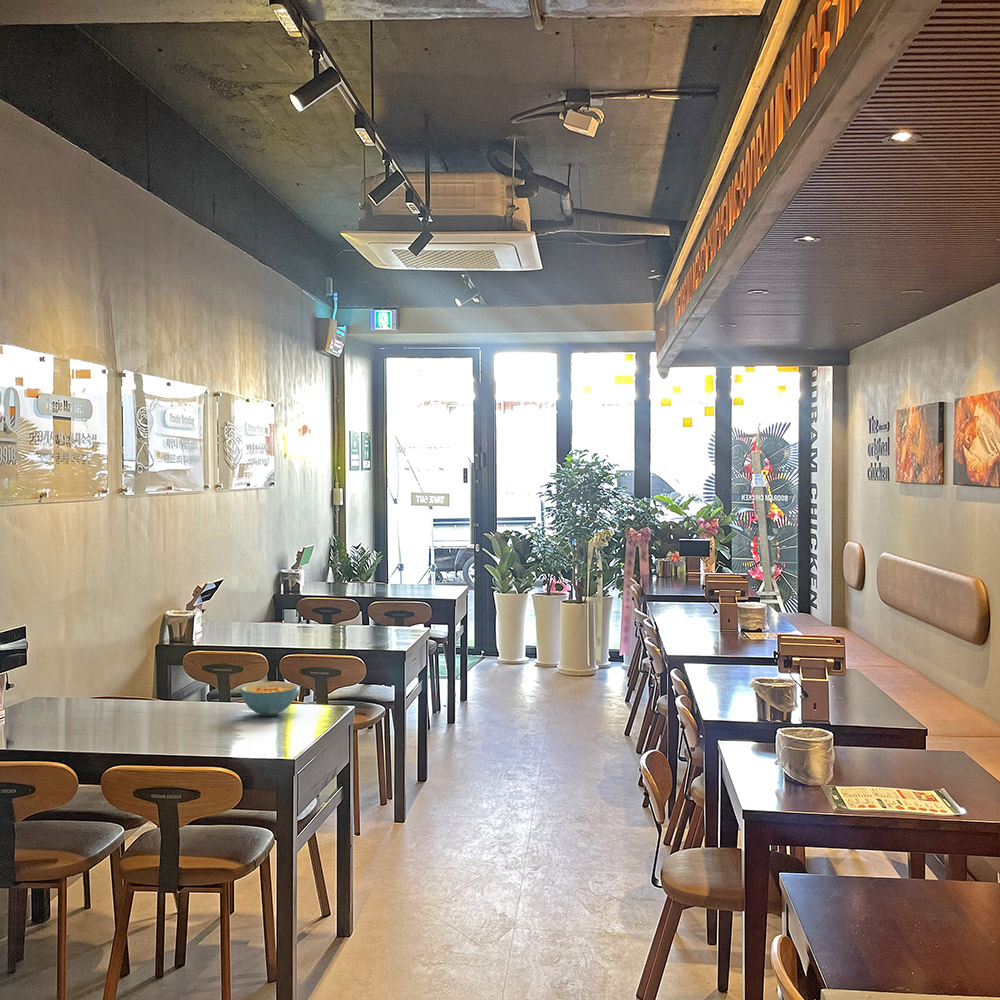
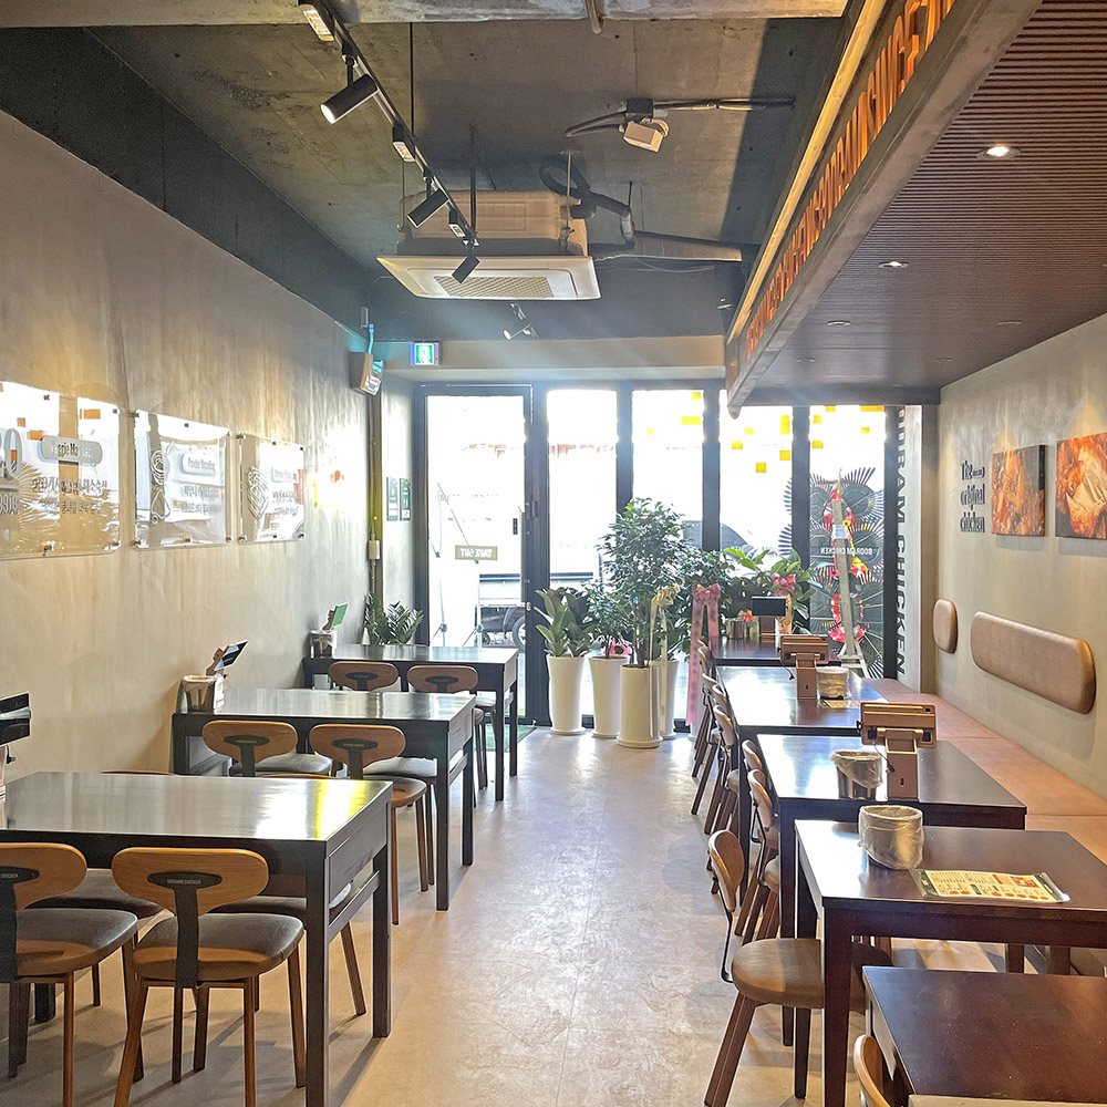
- cereal bowl [240,681,298,717]
